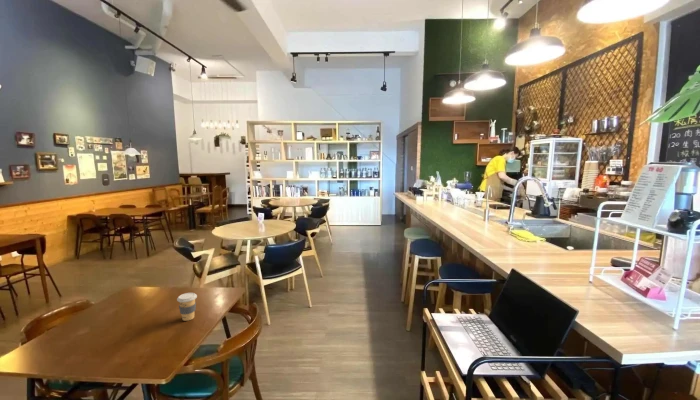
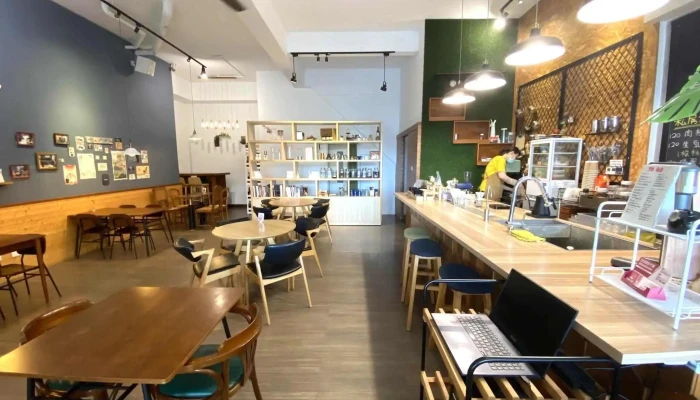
- coffee cup [176,292,198,322]
